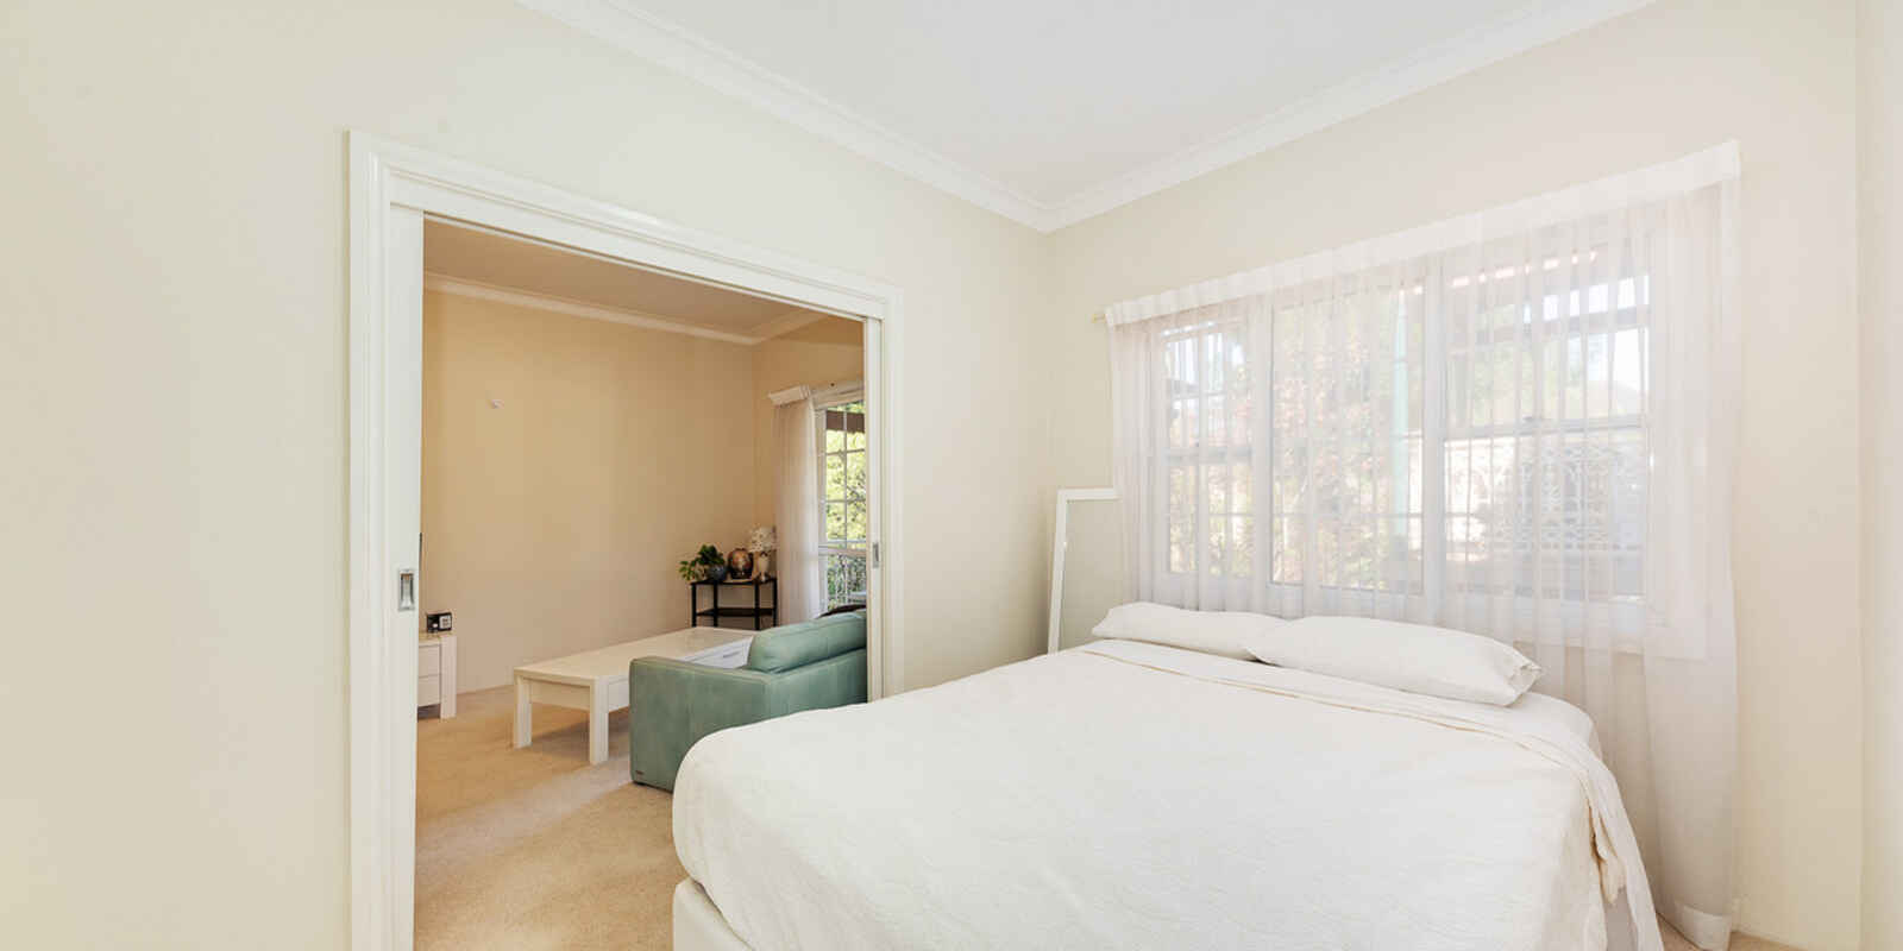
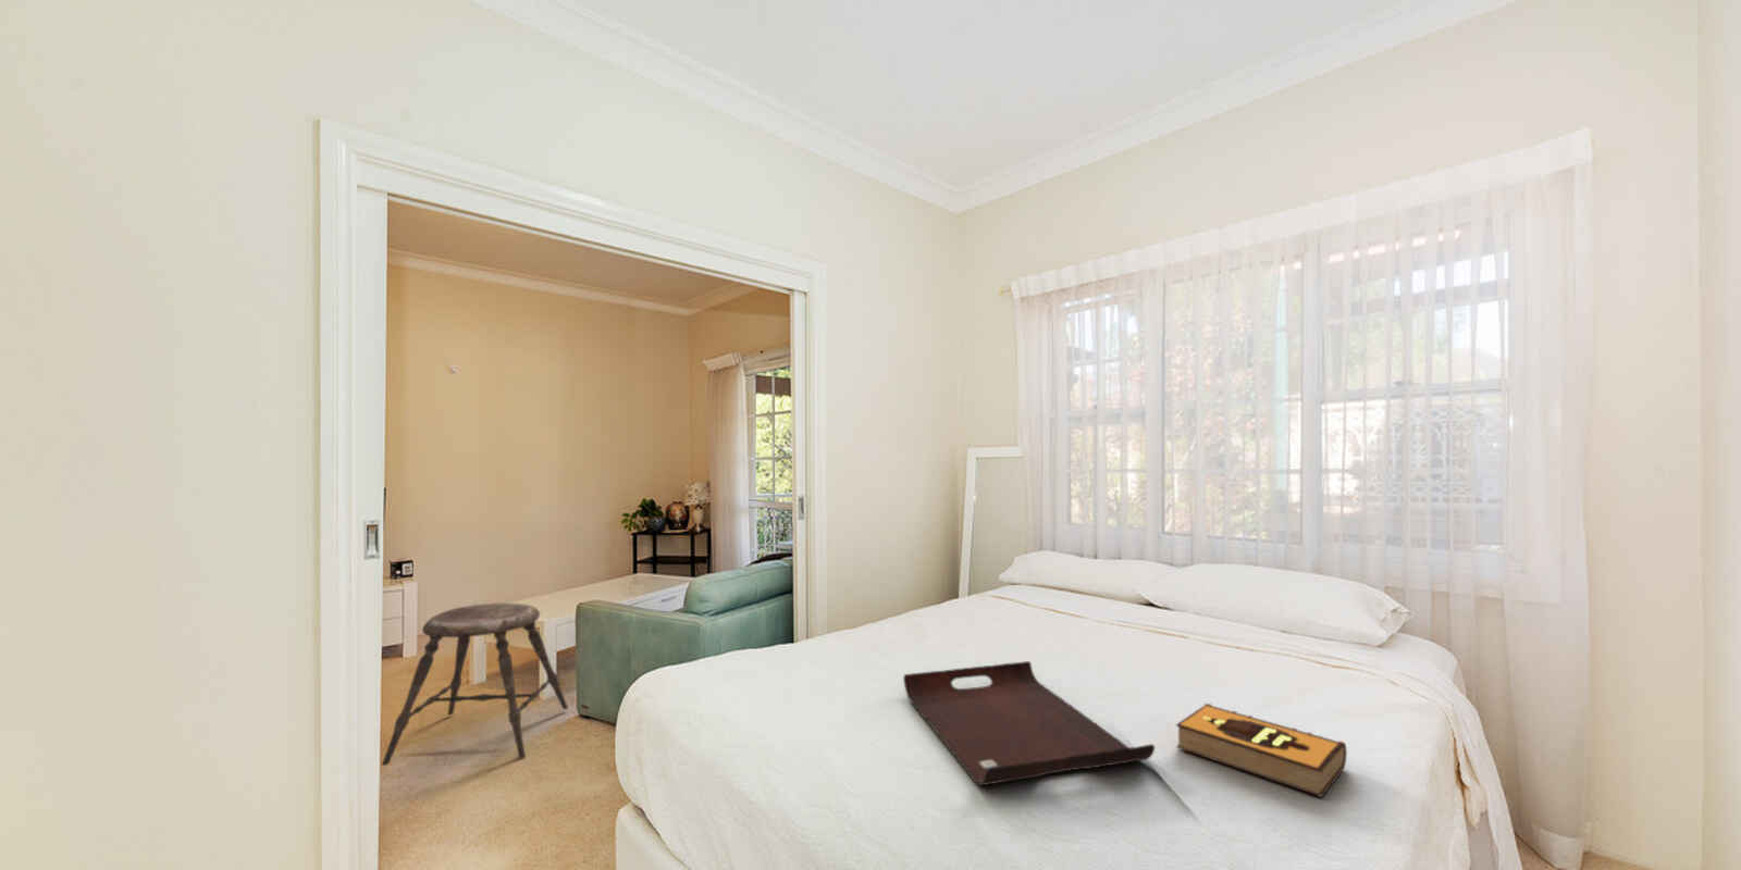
+ hardback book [1175,702,1348,798]
+ serving tray [902,660,1156,787]
+ stool [381,601,570,767]
